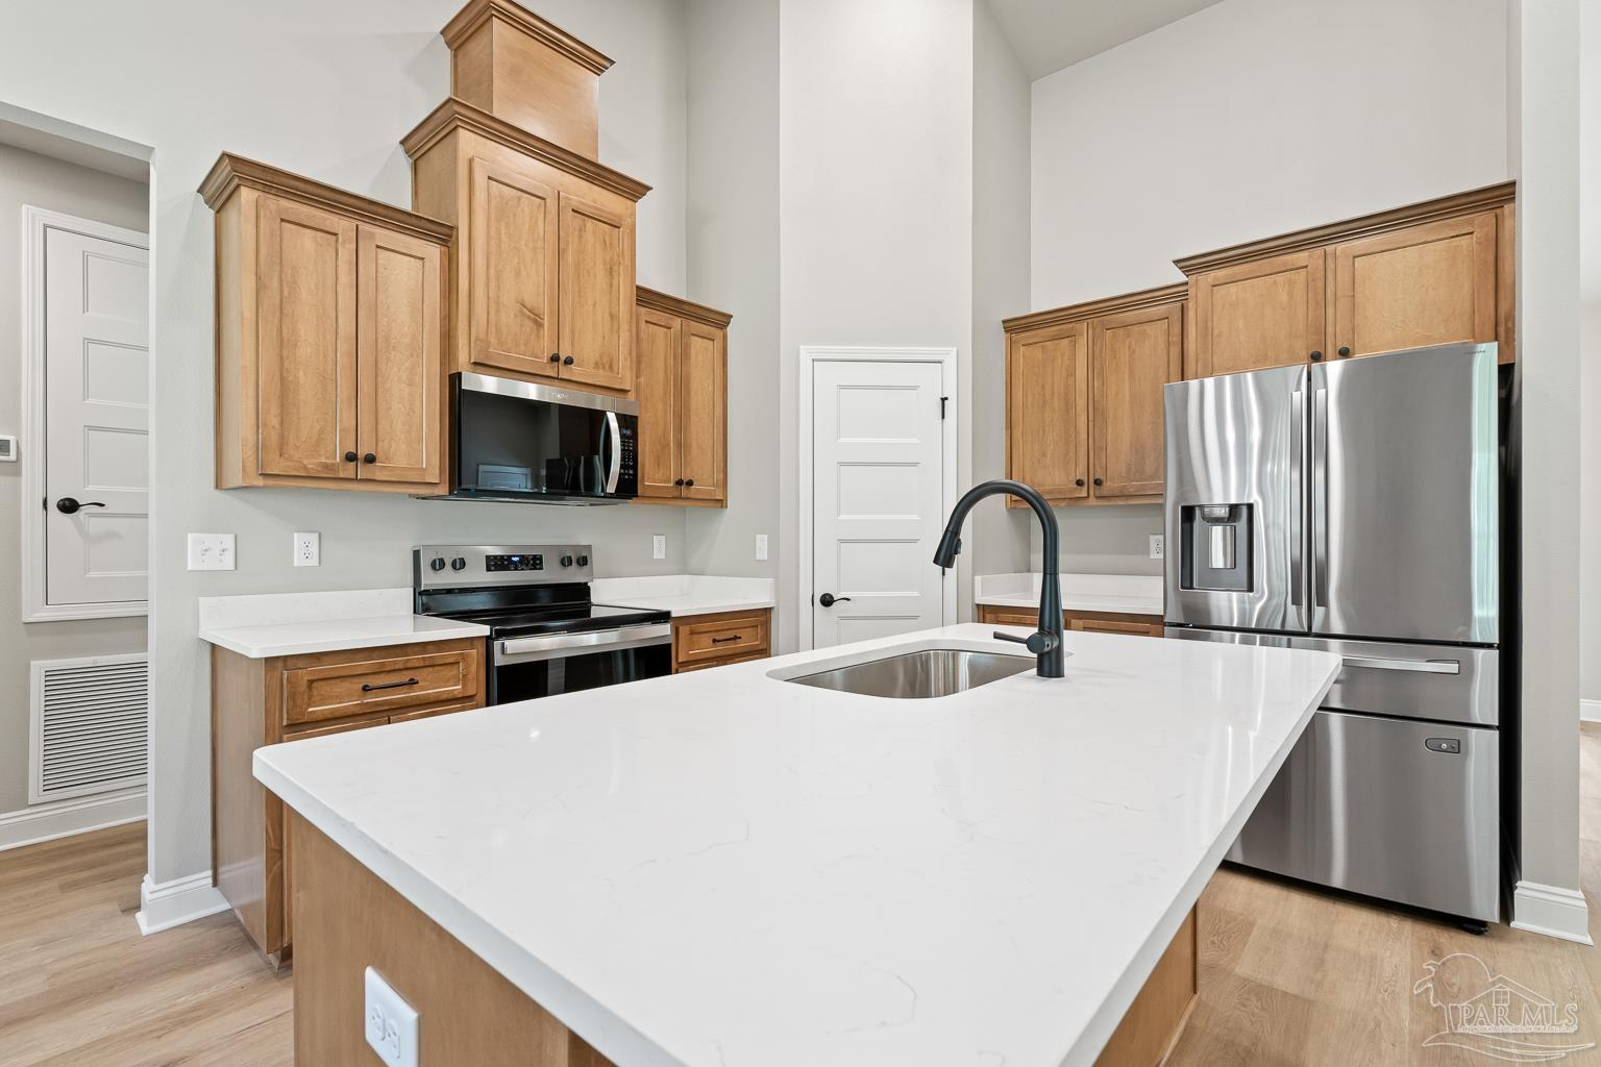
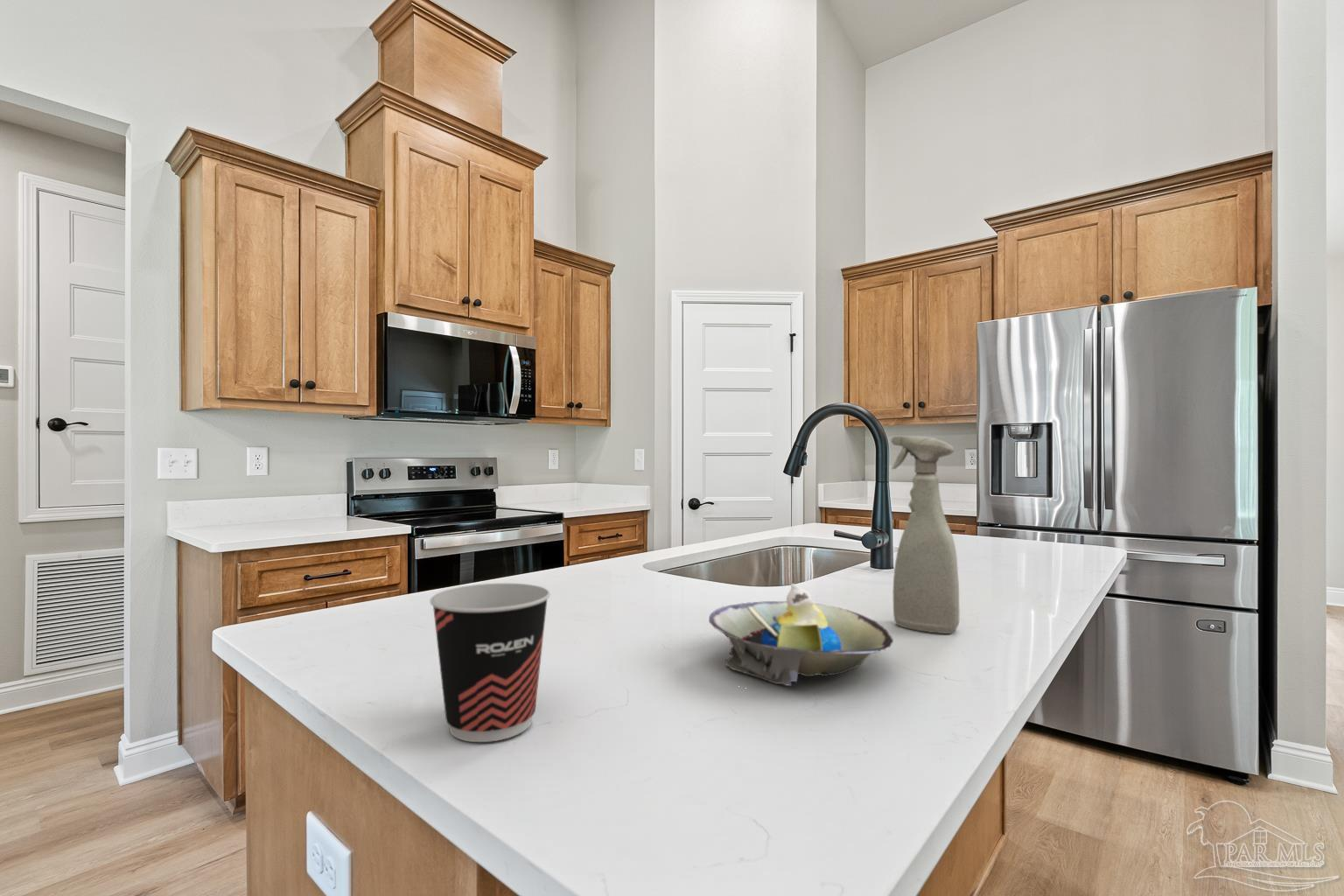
+ decorative bowl [708,583,894,687]
+ spray bottle [890,435,961,634]
+ cup [429,583,551,743]
